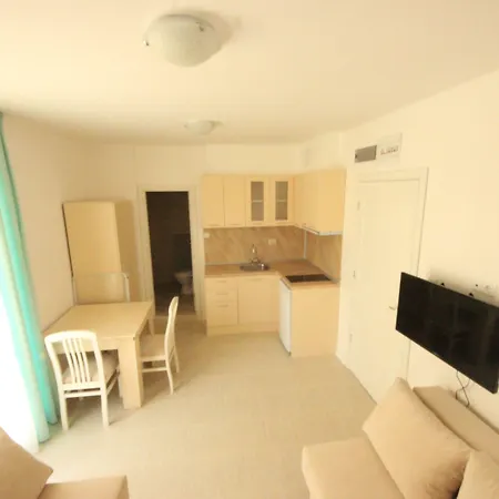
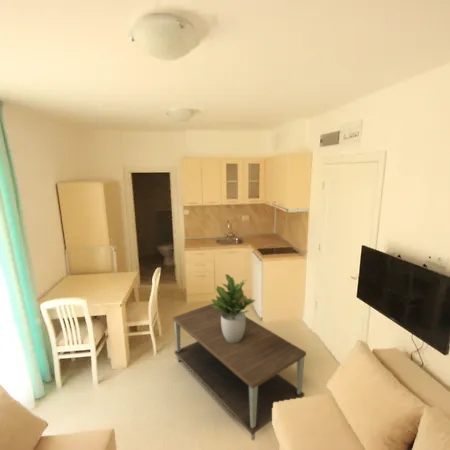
+ coffee table [172,302,307,442]
+ potted plant [210,273,257,343]
